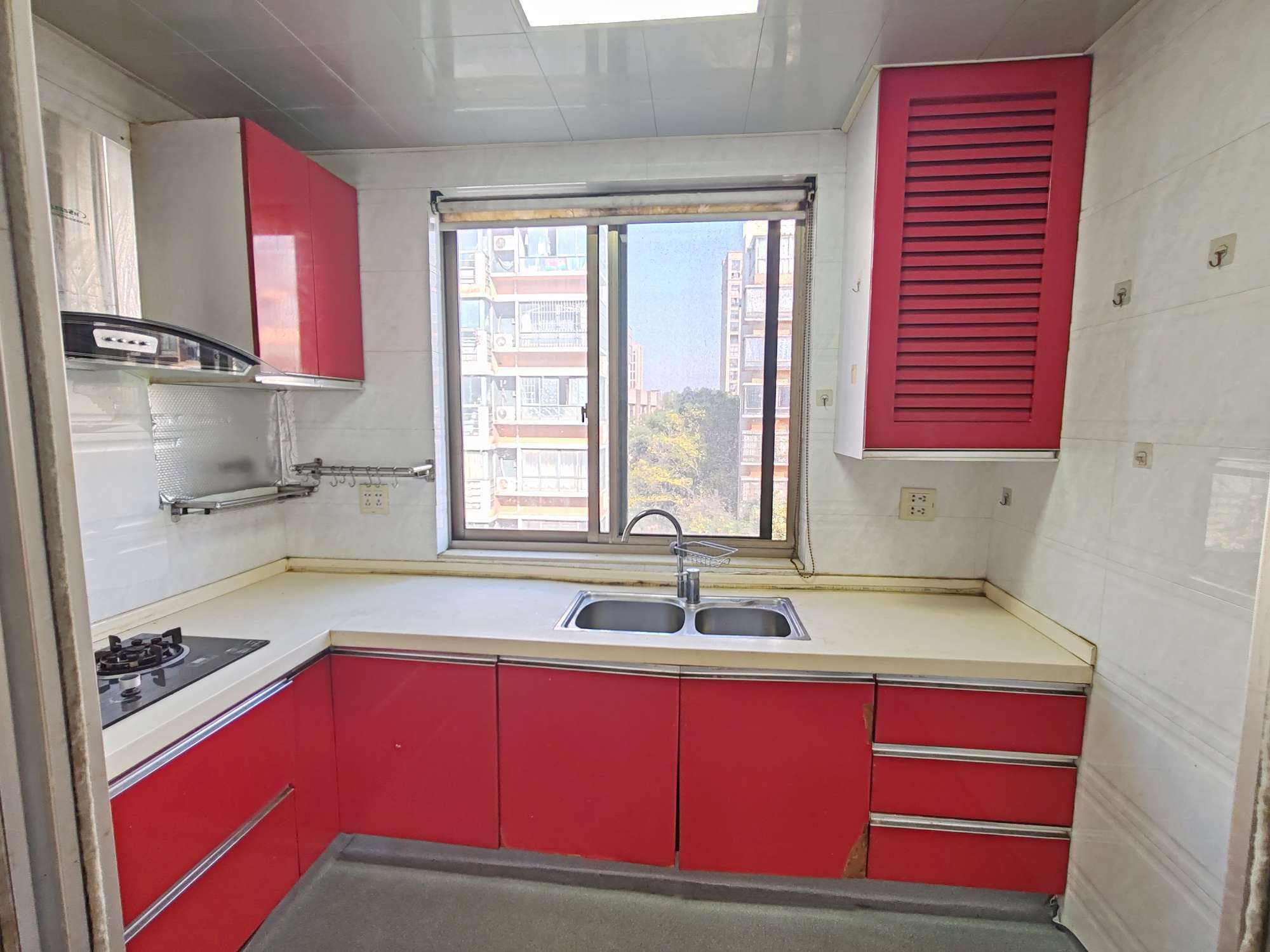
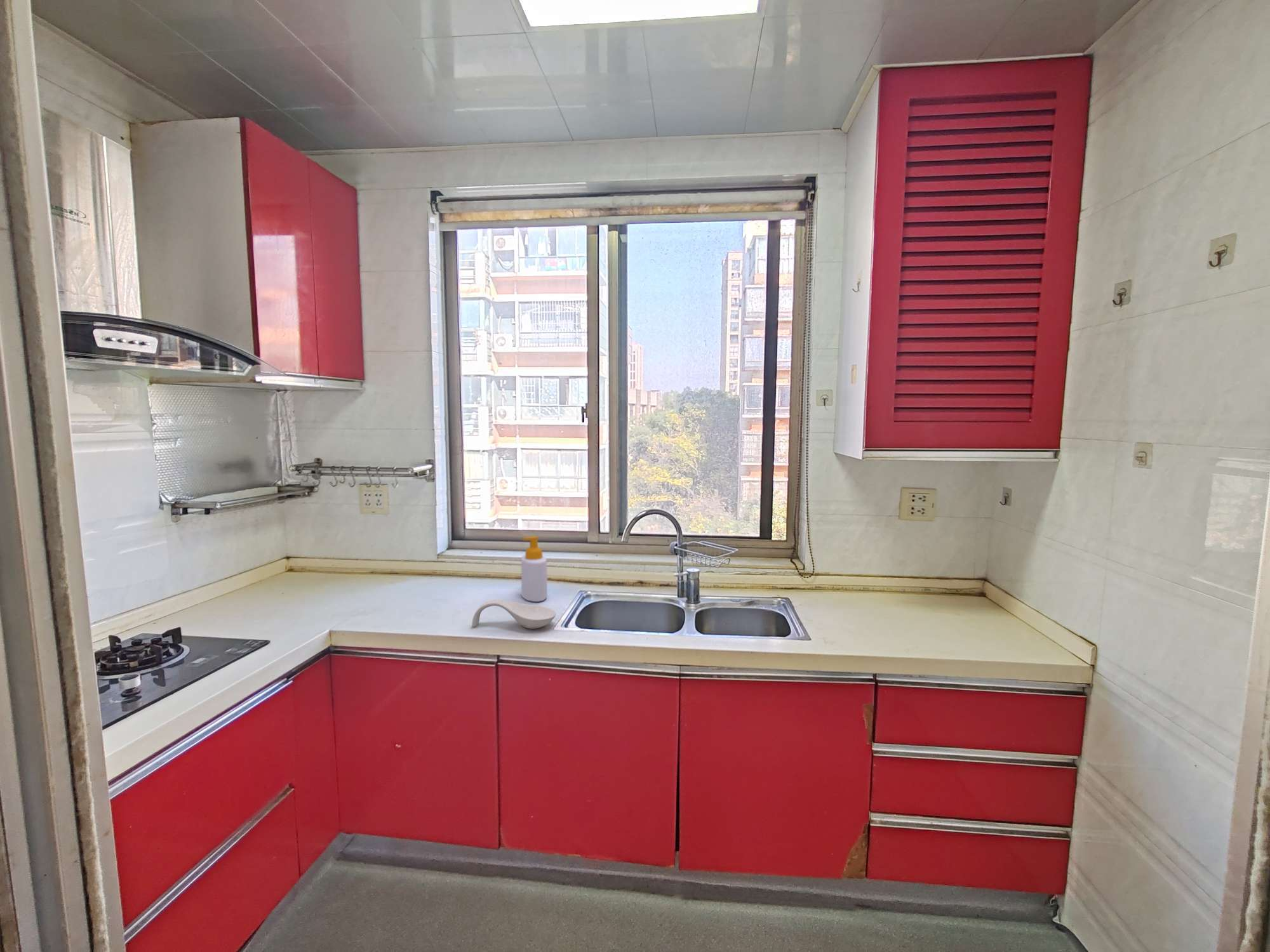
+ spoon rest [471,599,556,630]
+ soap bottle [521,536,548,602]
